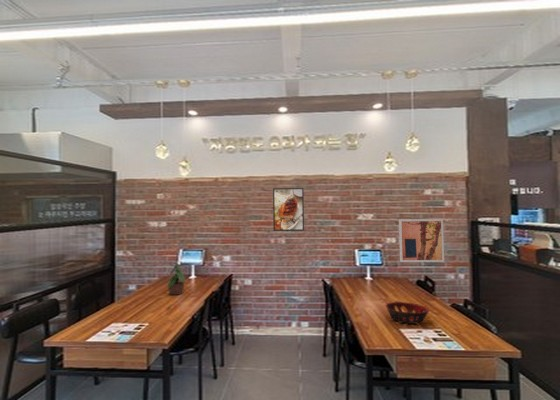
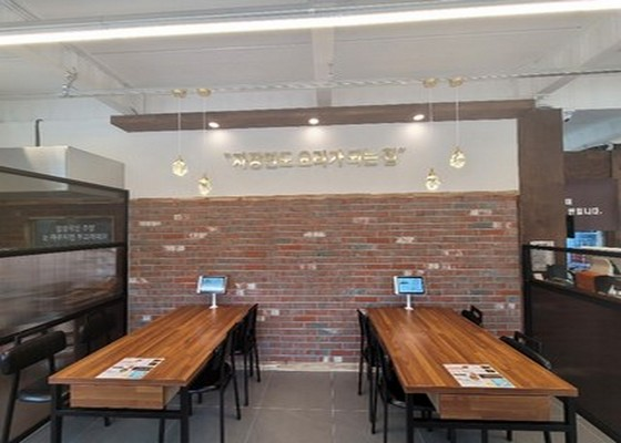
- potted plant [166,257,186,296]
- decorative bowl [385,301,430,325]
- wall art [398,218,445,263]
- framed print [272,187,305,232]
